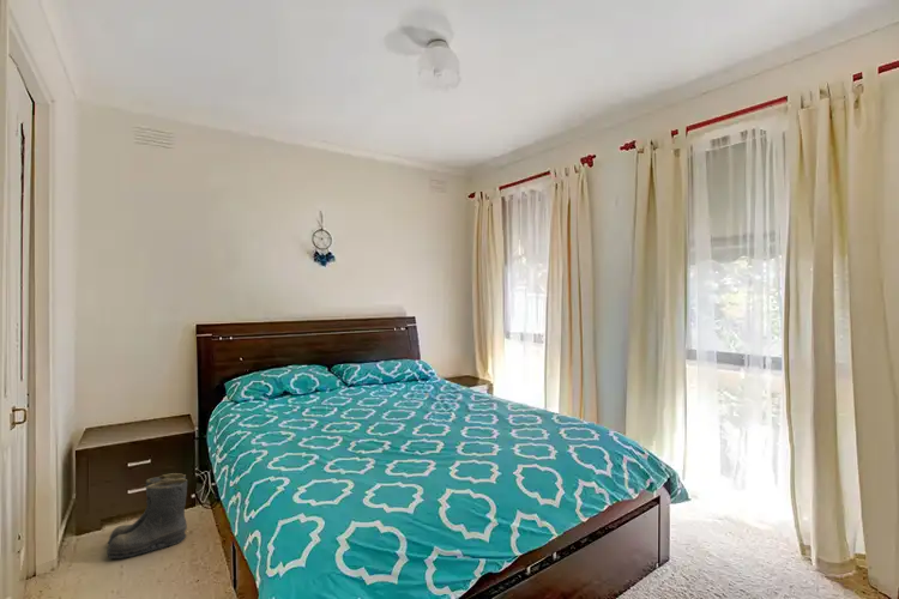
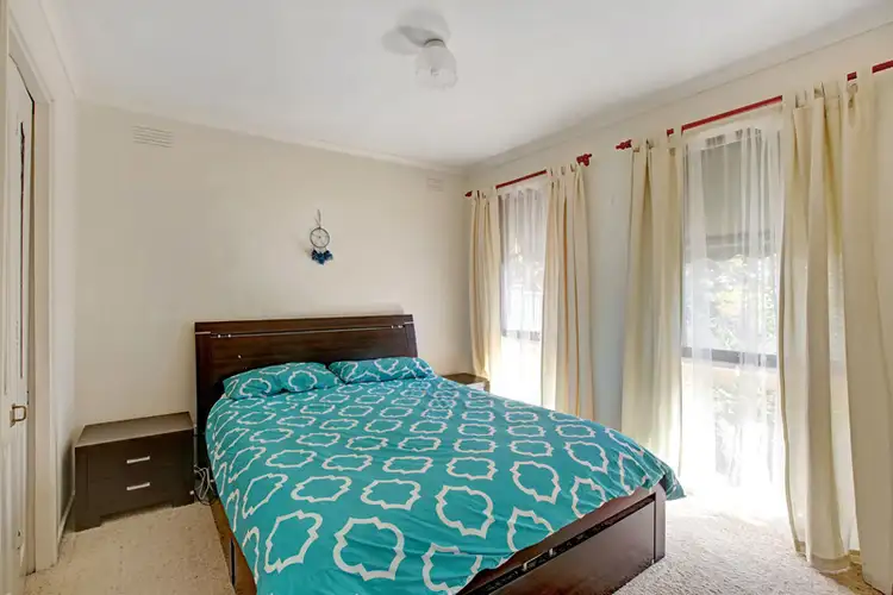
- boots [105,472,188,559]
